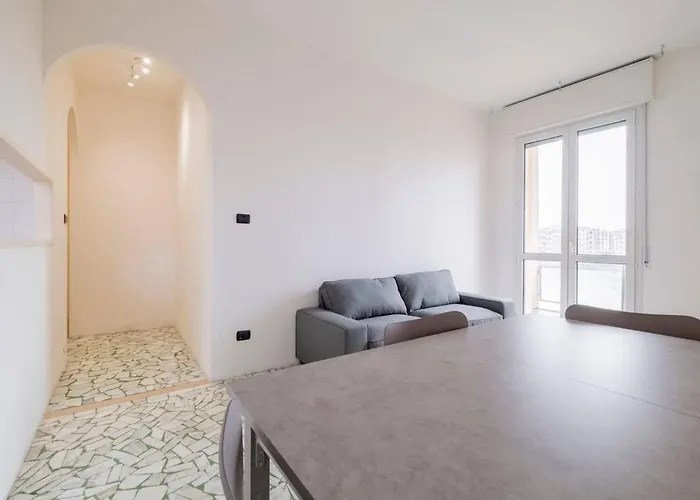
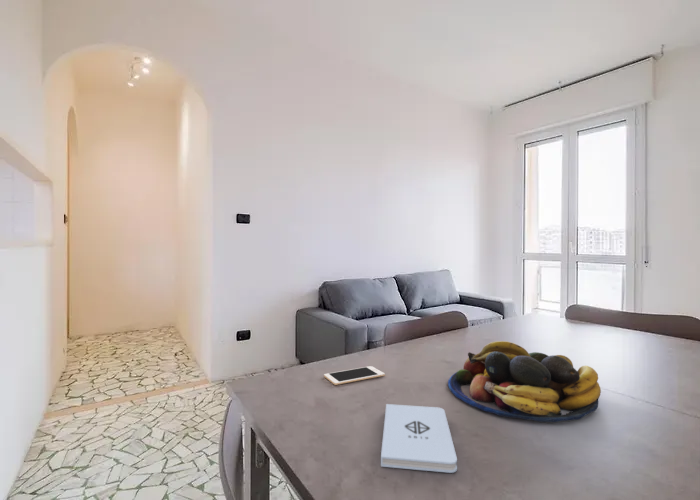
+ fruit bowl [447,340,602,423]
+ notepad [380,403,458,474]
+ cell phone [323,365,386,386]
